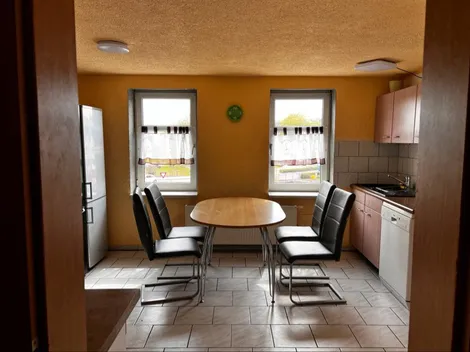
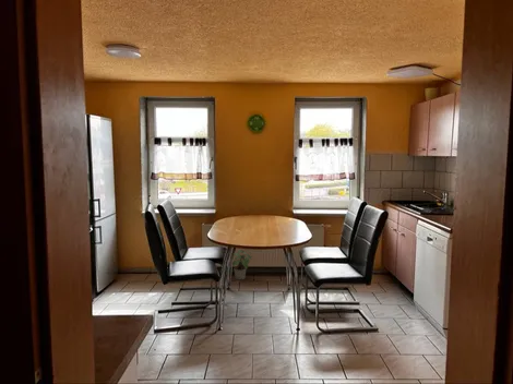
+ potted plant [231,249,253,280]
